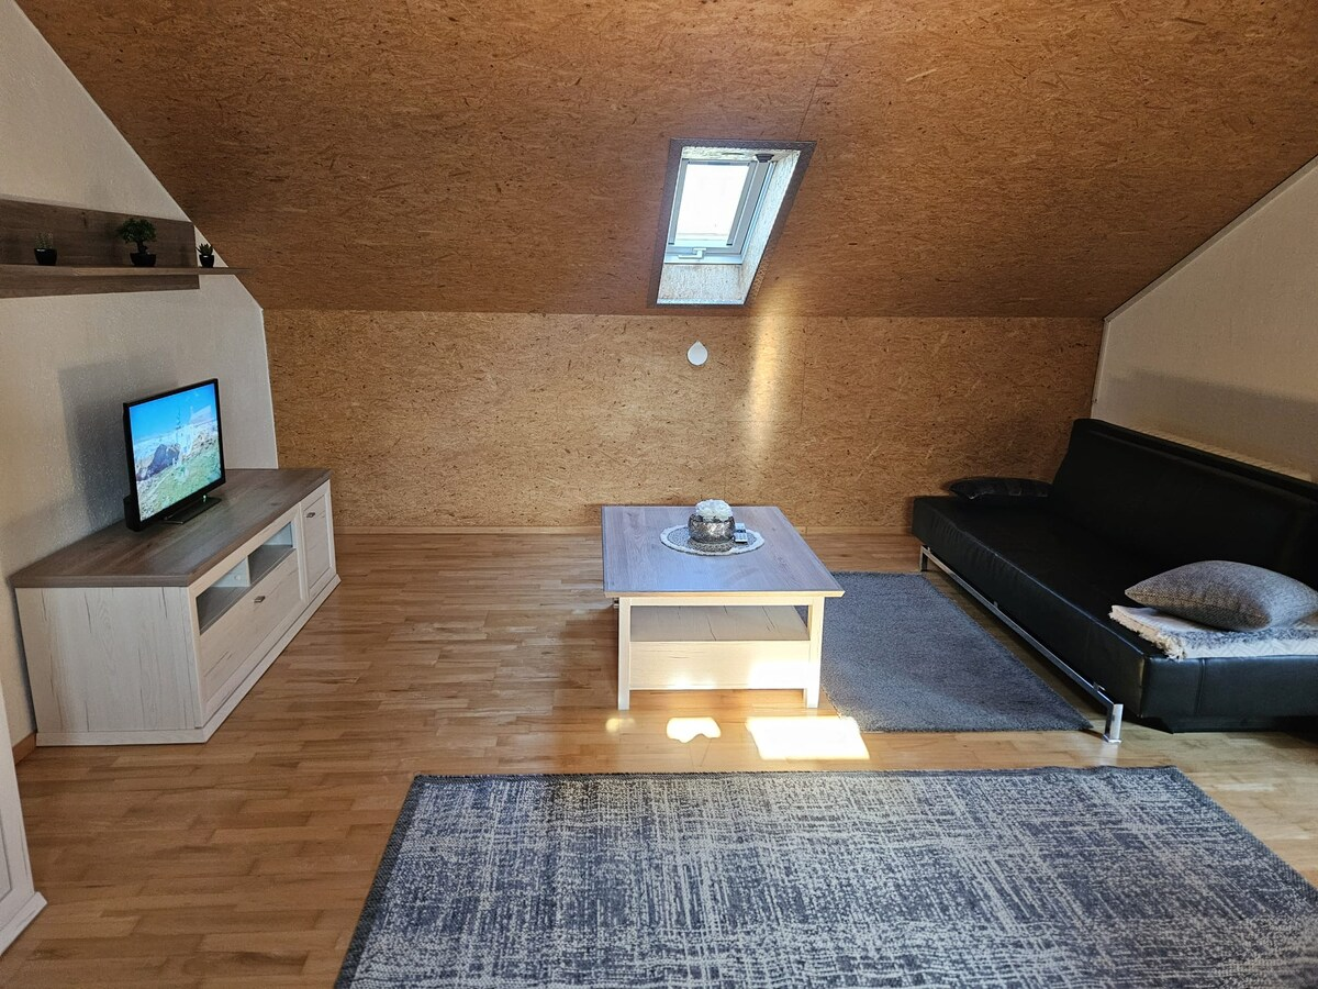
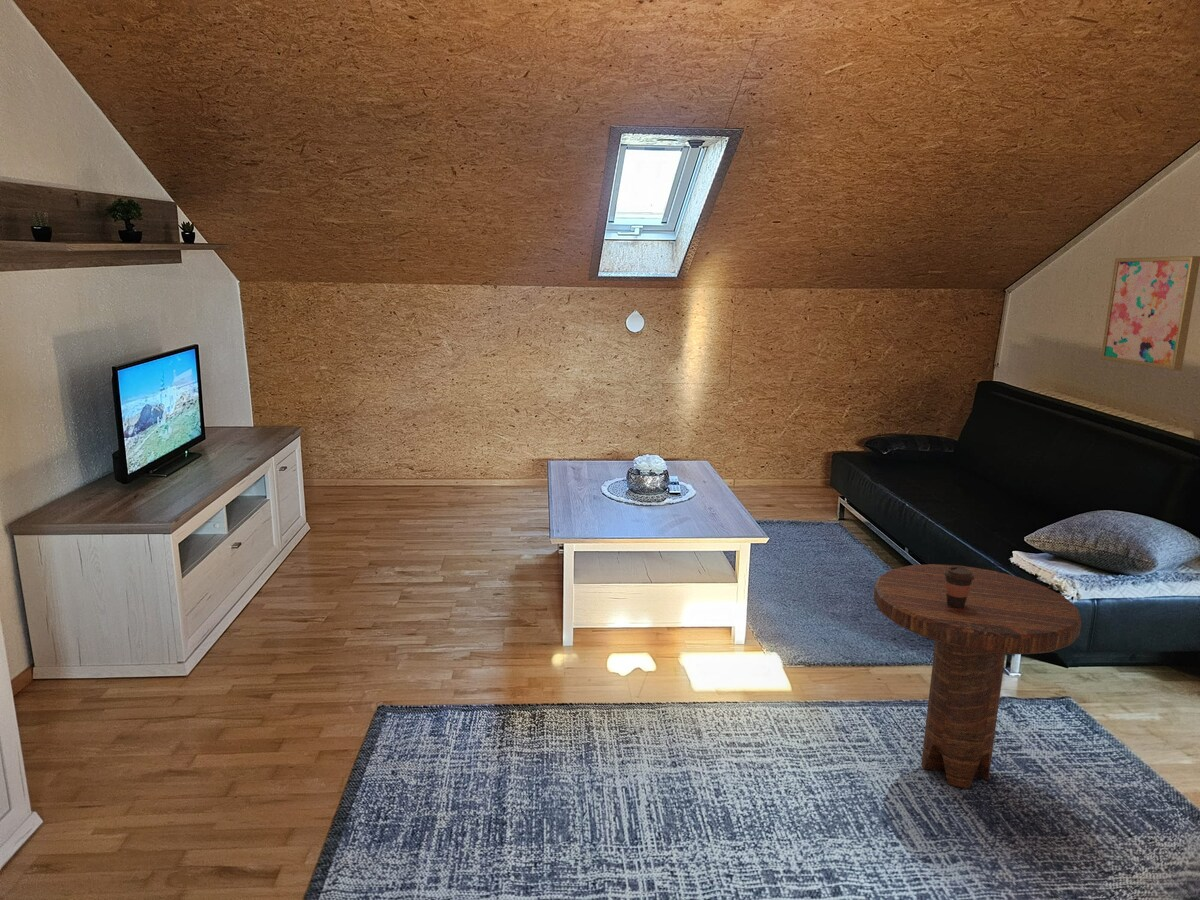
+ wall art [1100,255,1200,371]
+ coffee cup [944,567,975,608]
+ side table [873,563,1082,789]
